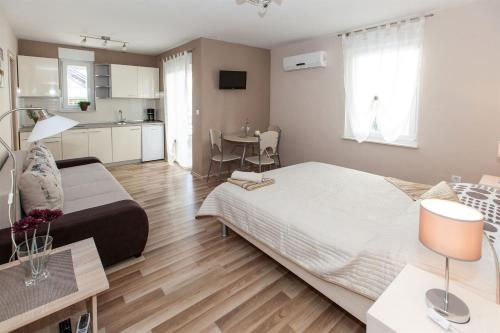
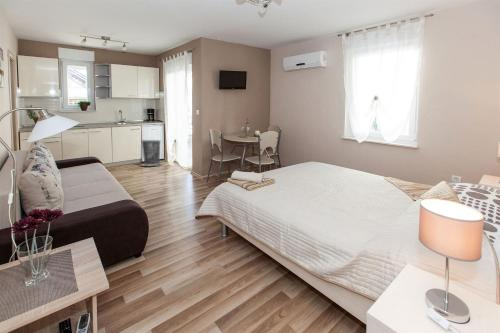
+ trash can [139,139,164,167]
